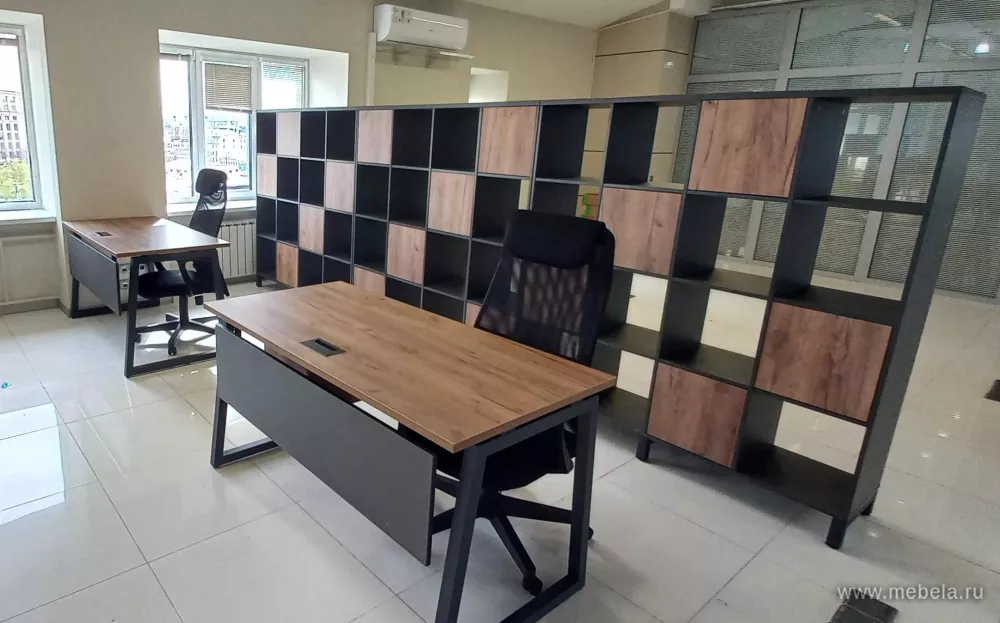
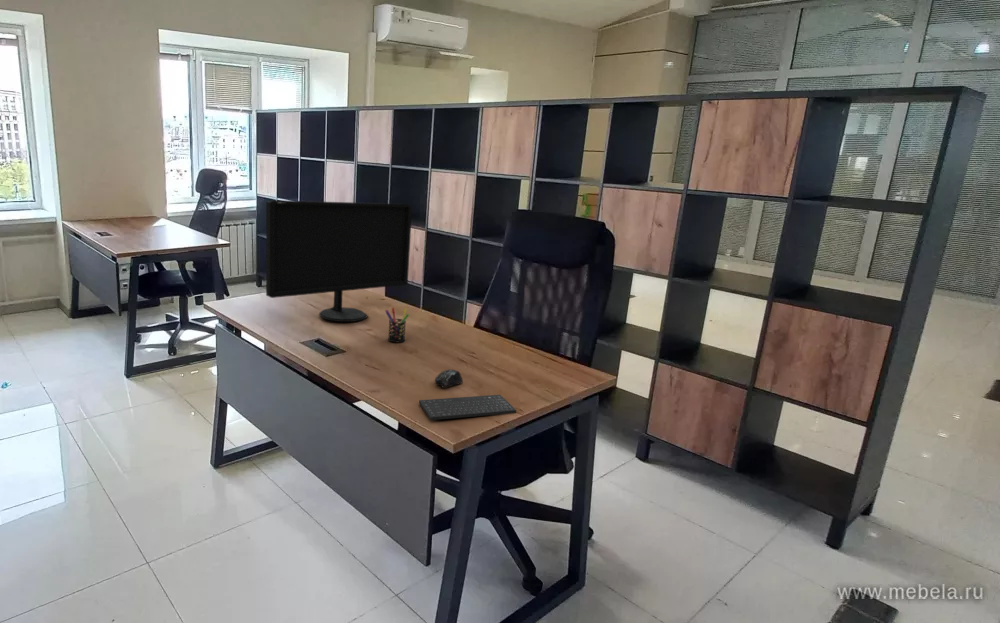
+ keyboard [418,394,517,421]
+ computer mouse [434,368,464,389]
+ pen holder [384,307,410,344]
+ computer monitor [265,199,413,323]
